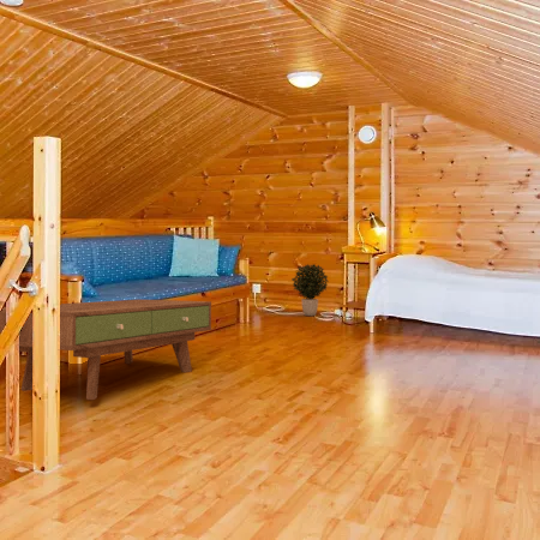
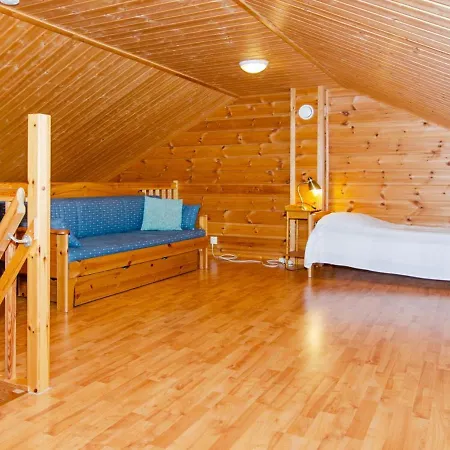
- potted plant [290,263,330,317]
- coffee table [0,298,212,401]
